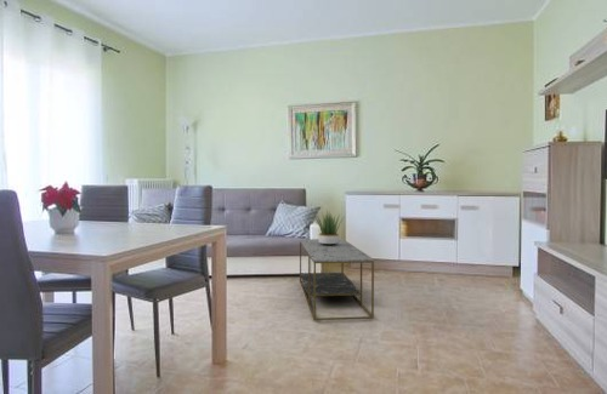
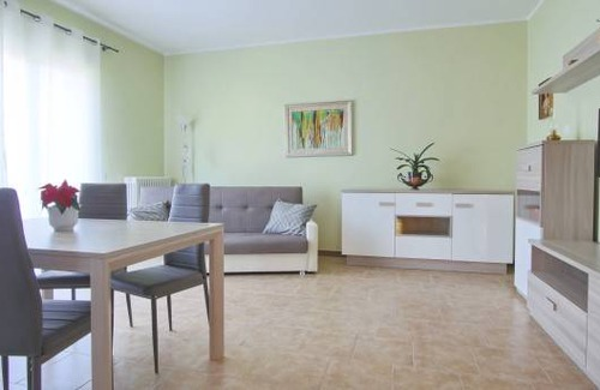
- potted plant [313,210,345,246]
- coffee table [299,238,375,321]
